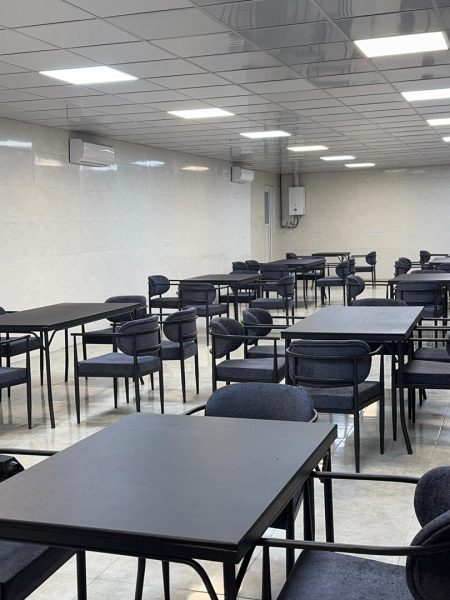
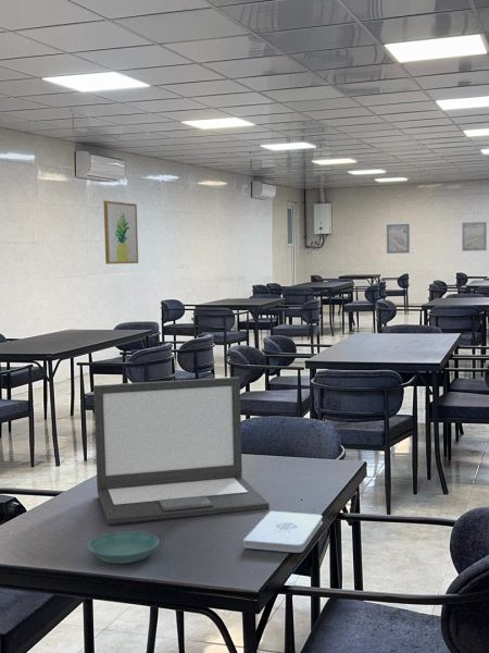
+ notepad [242,510,324,554]
+ saucer [88,531,160,565]
+ wall art [386,223,411,255]
+ wall art [461,221,488,252]
+ wall art [102,200,139,266]
+ laptop [92,375,271,526]
